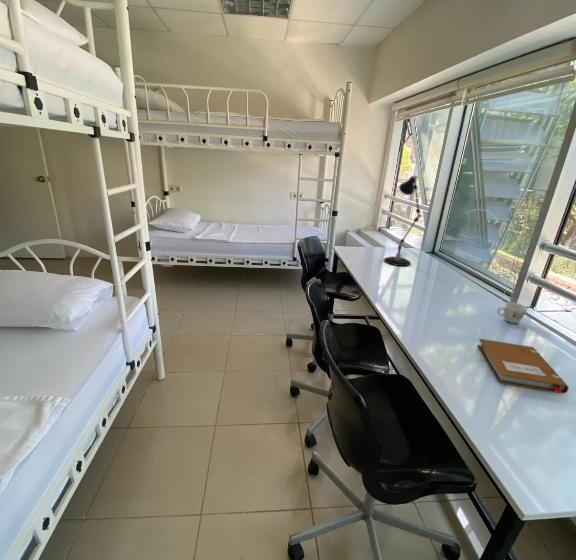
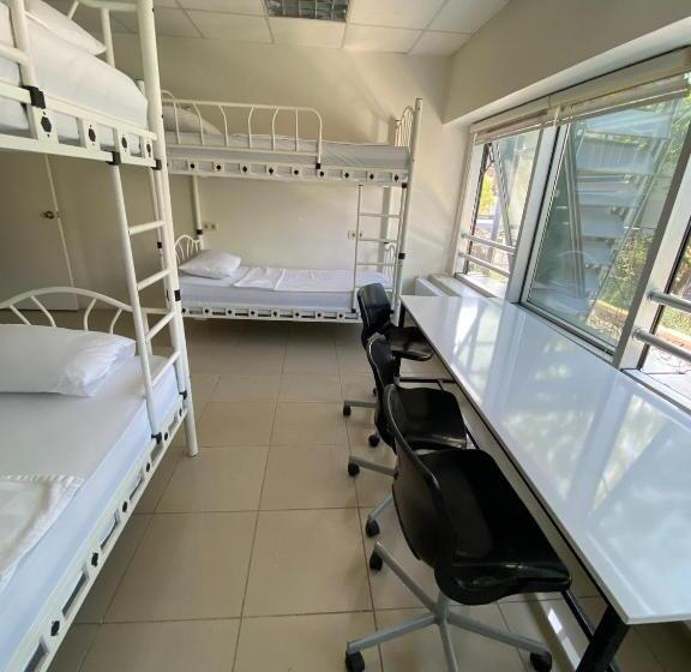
- notebook [476,338,570,394]
- mug [496,301,529,324]
- desk lamp [383,175,423,267]
